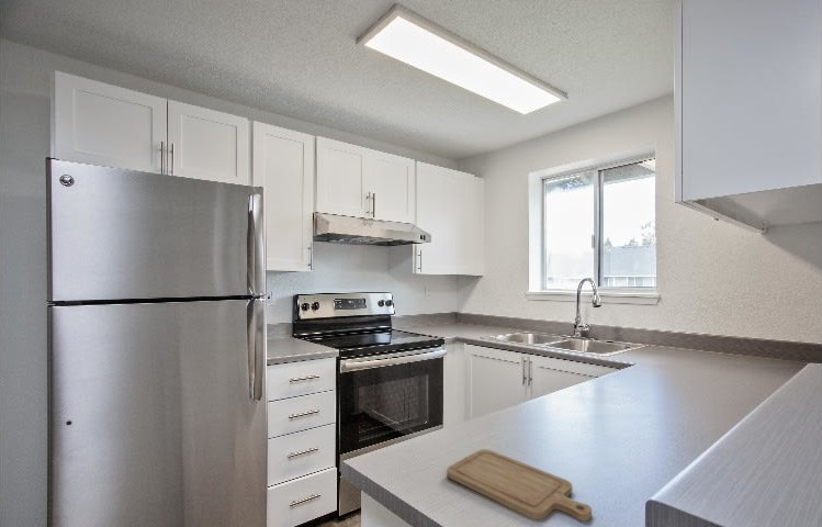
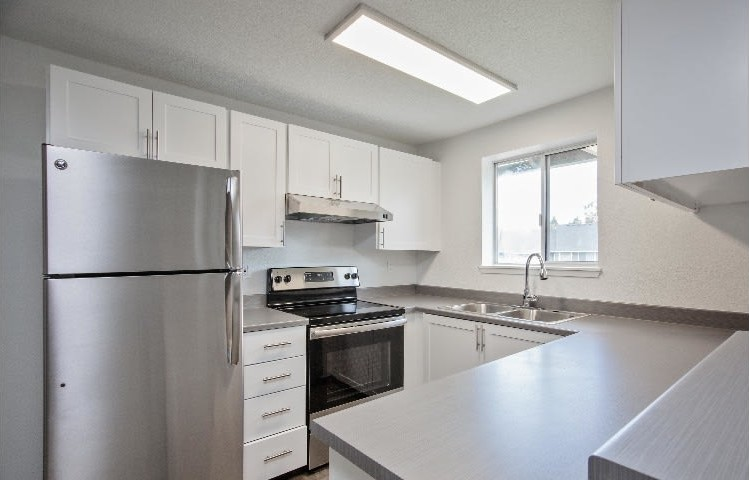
- chopping board [446,448,593,523]
